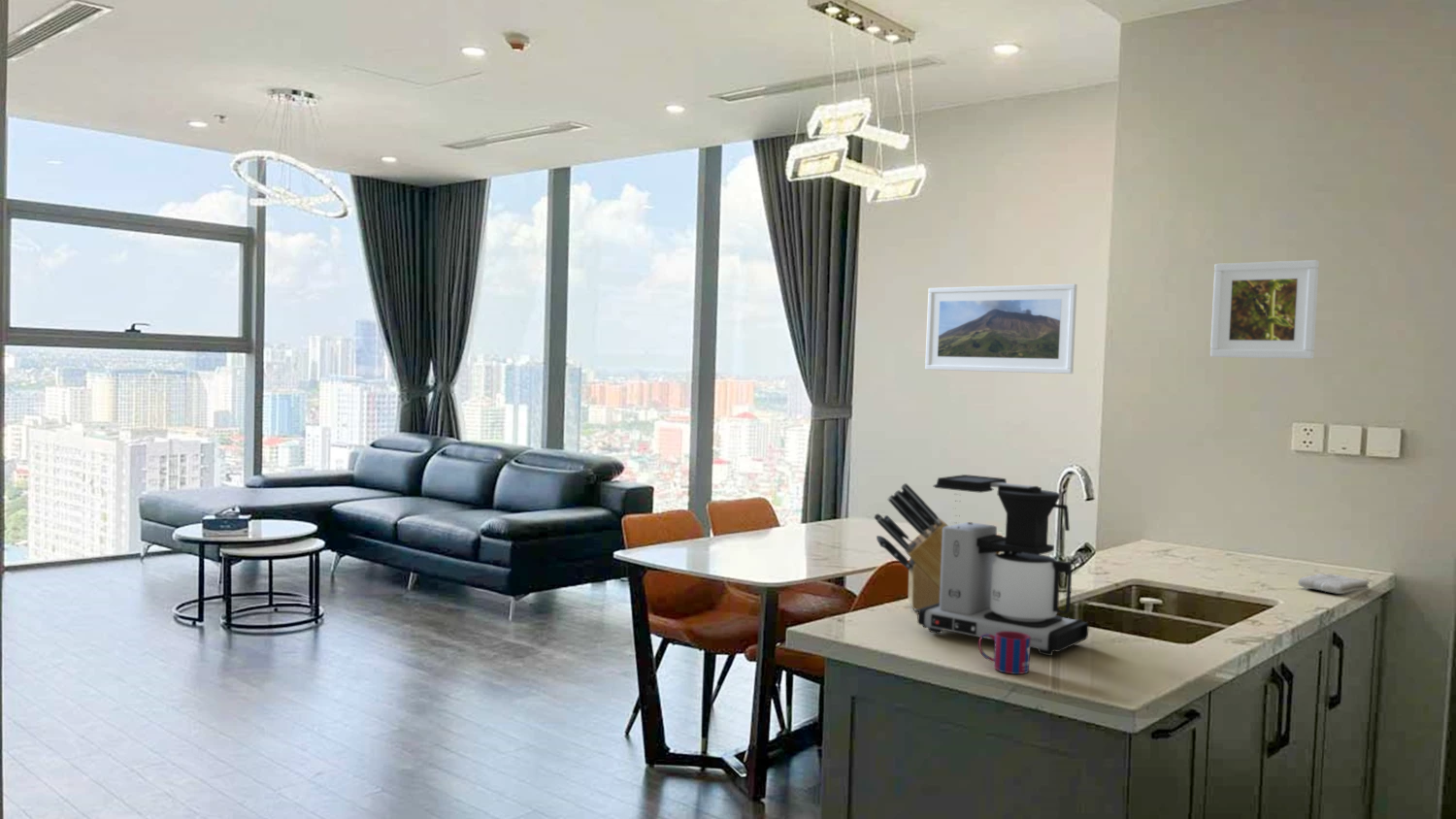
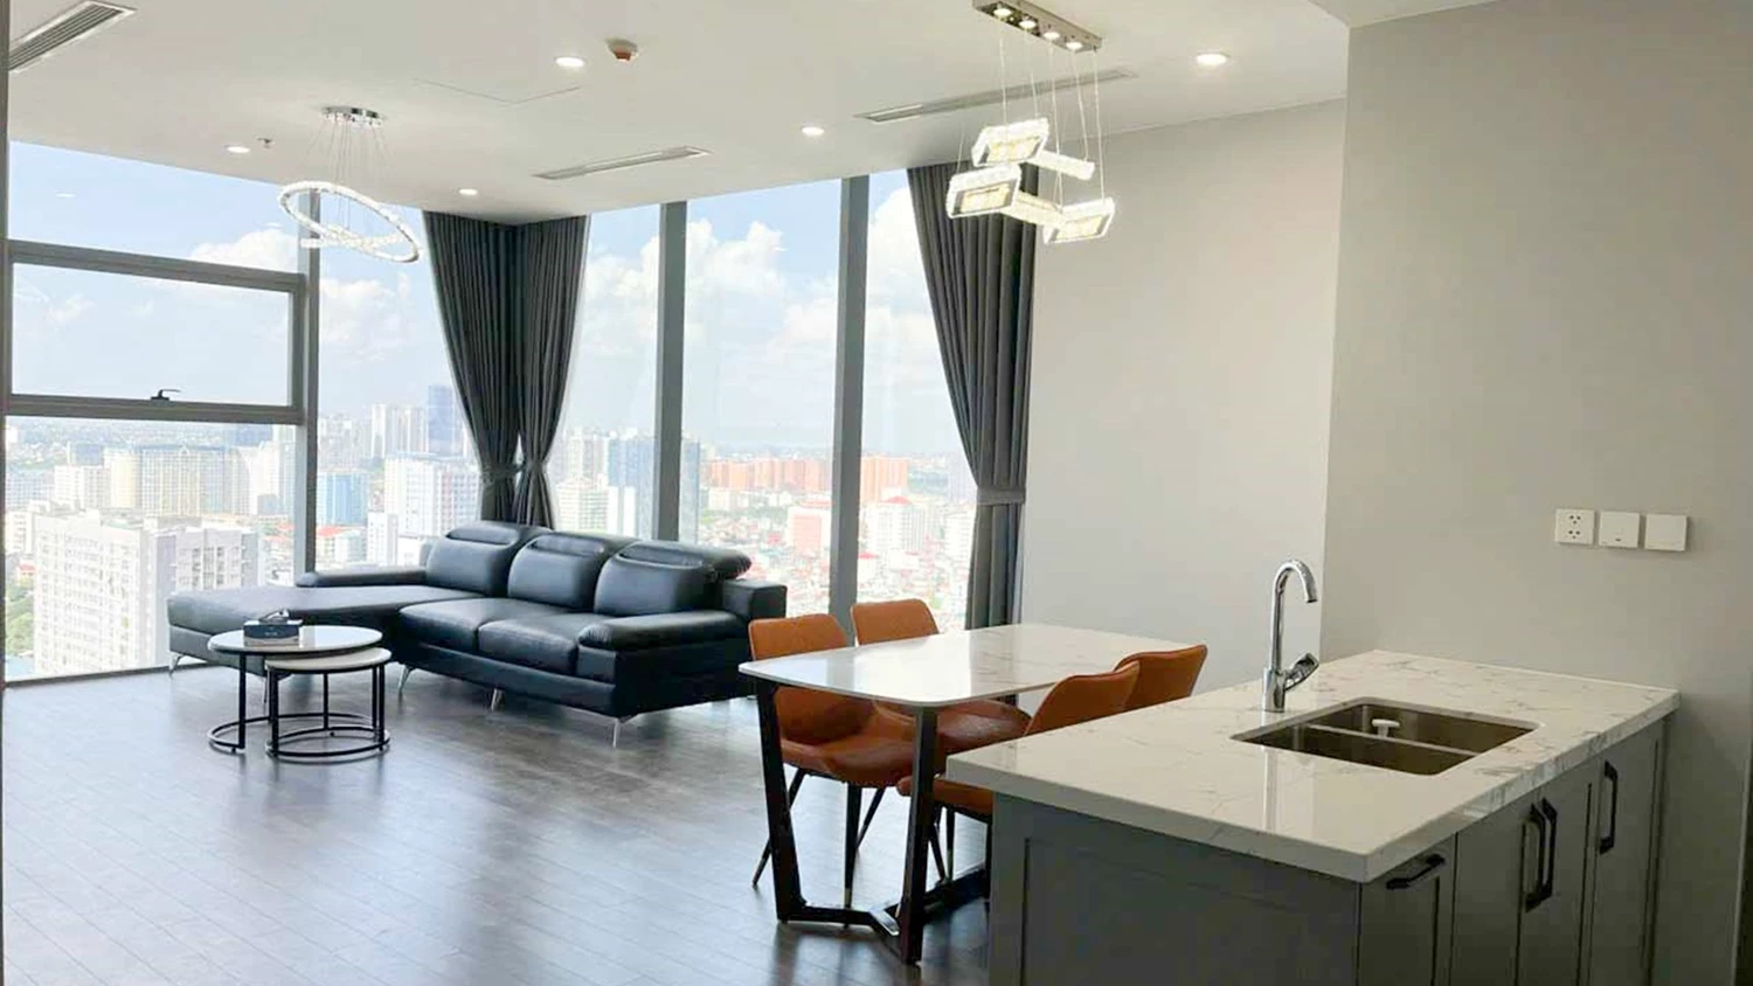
- washcloth [1297,573,1371,595]
- coffee maker [916,474,1089,657]
- mug [977,631,1031,675]
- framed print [924,283,1078,375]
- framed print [1209,259,1320,360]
- knife block [874,482,949,611]
